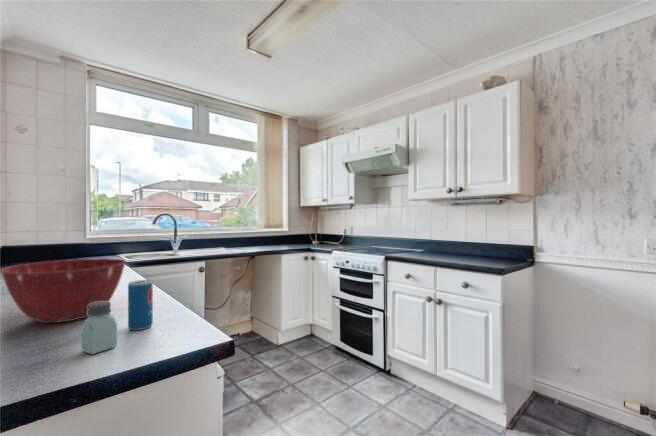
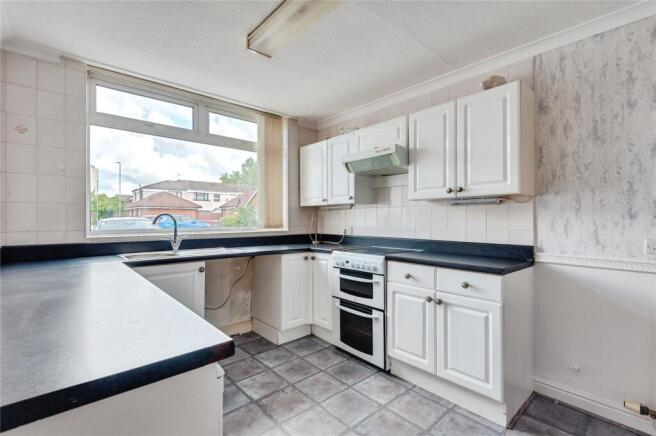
- mixing bowl [0,257,128,324]
- saltshaker [81,301,118,355]
- beverage can [127,279,154,331]
